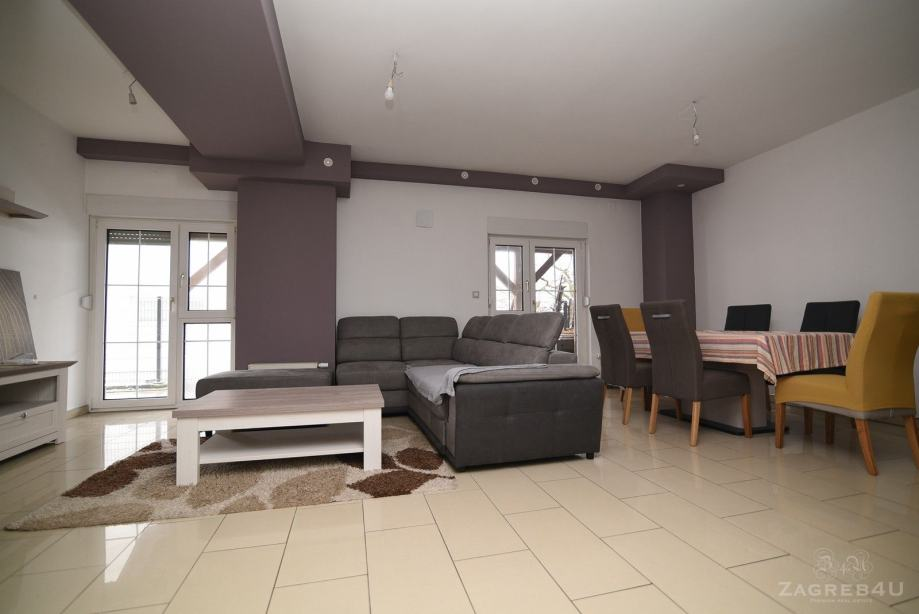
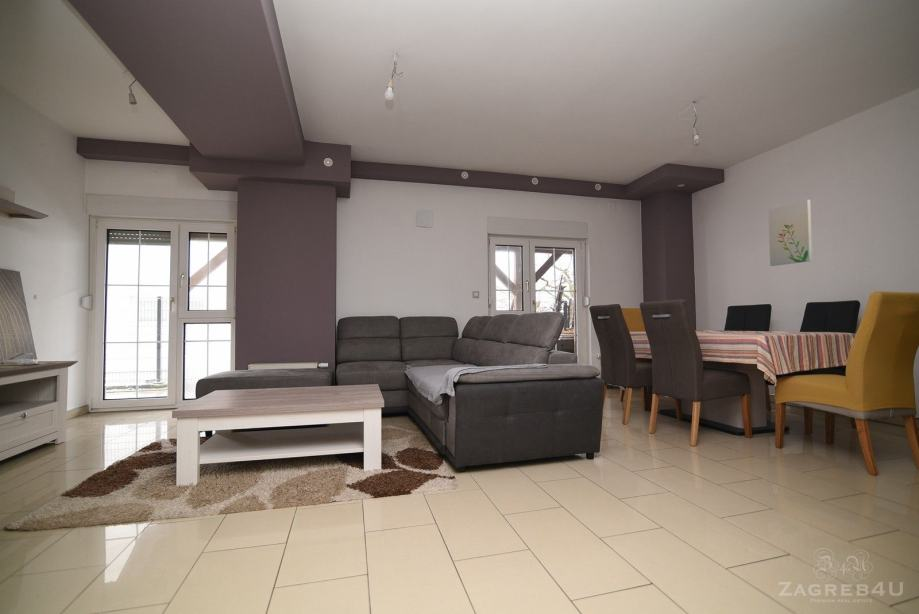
+ wall art [767,199,813,267]
